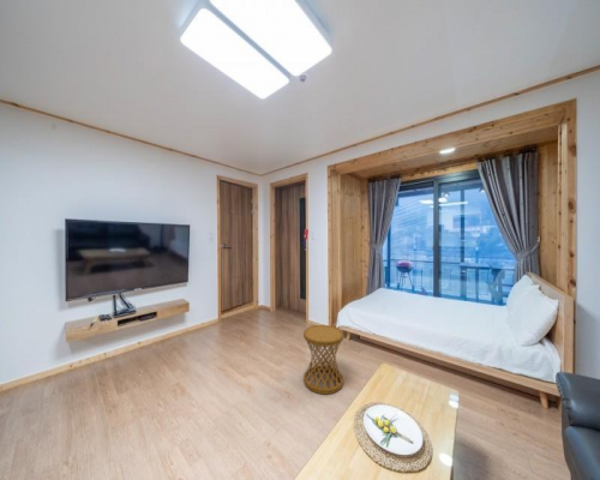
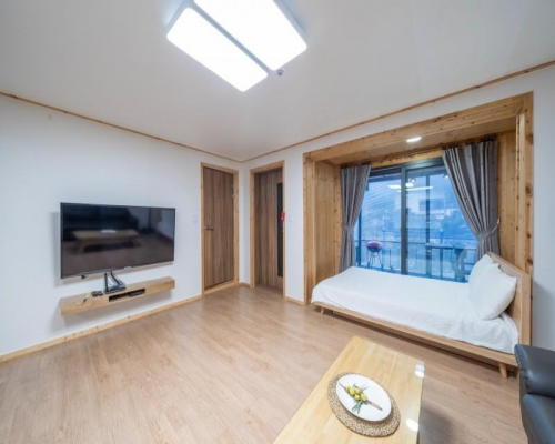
- side table [302,324,344,396]
